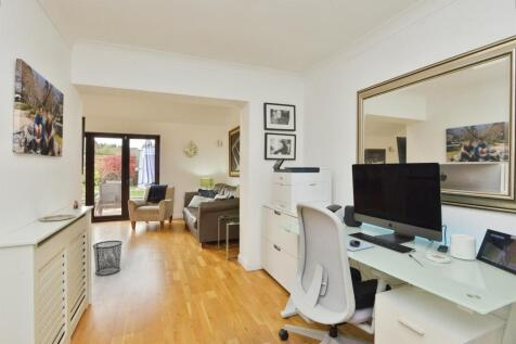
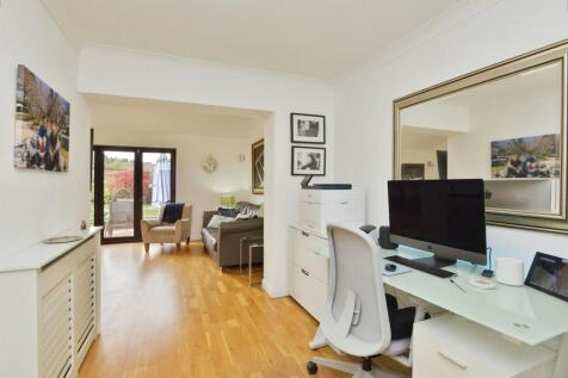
- waste bin [92,240,124,277]
